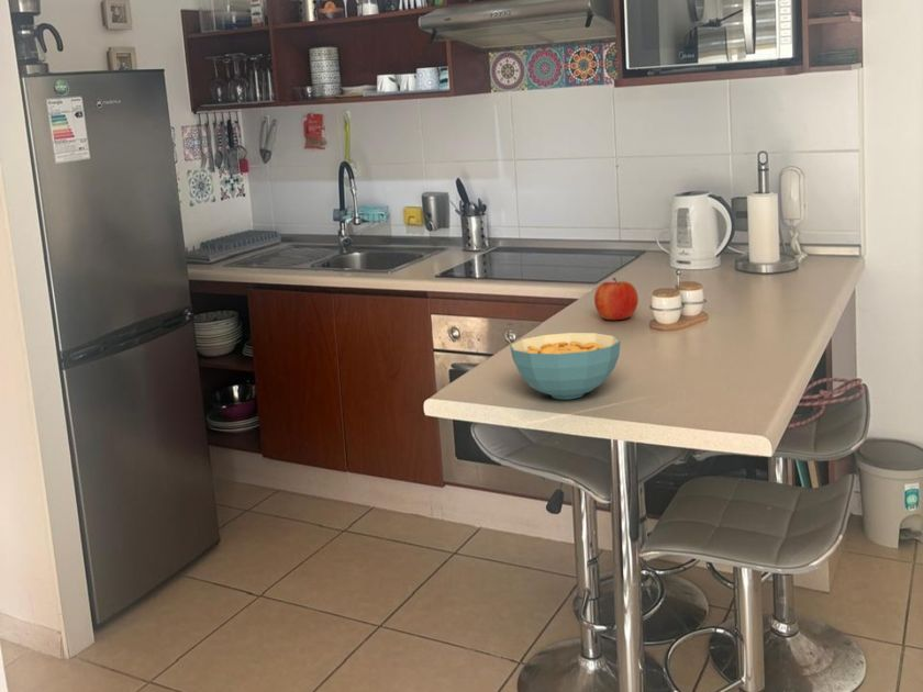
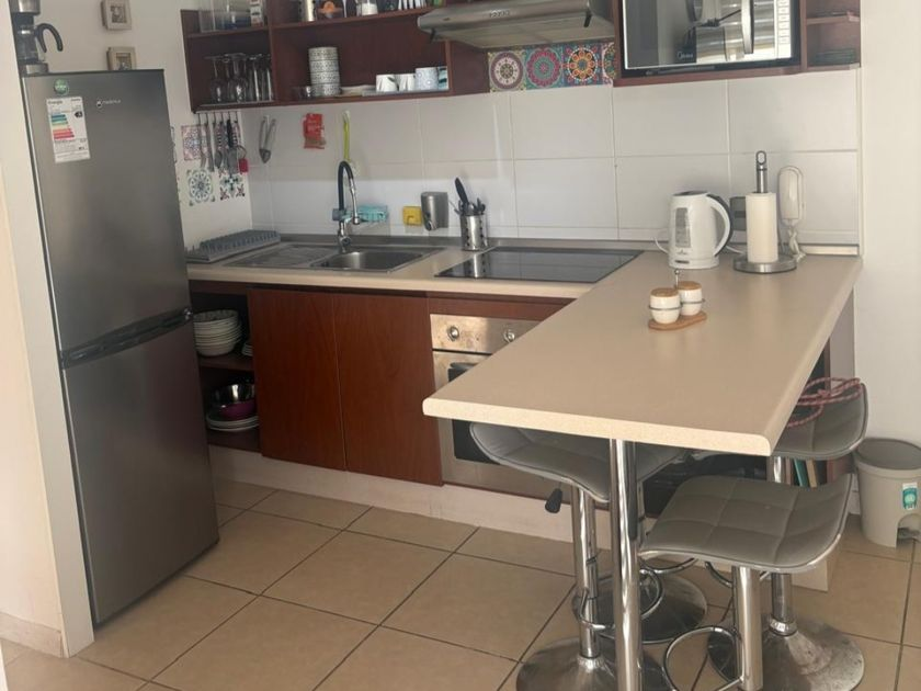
- cereal bowl [509,332,622,401]
- fruit [593,277,640,321]
